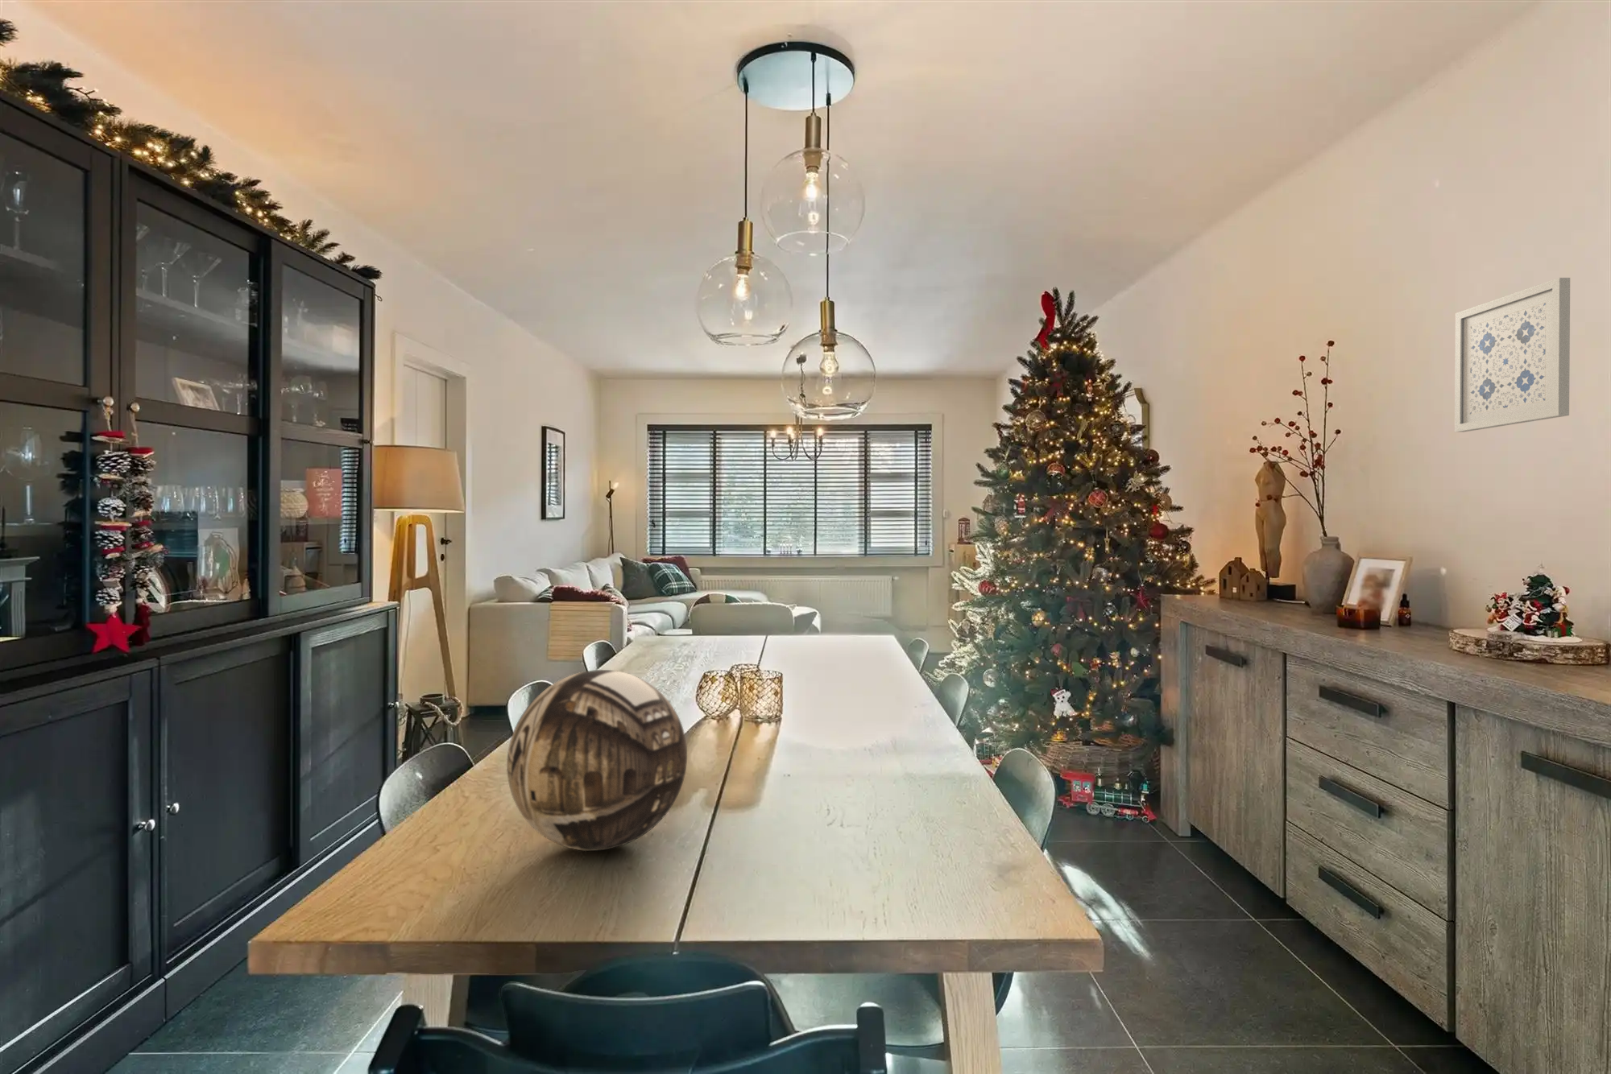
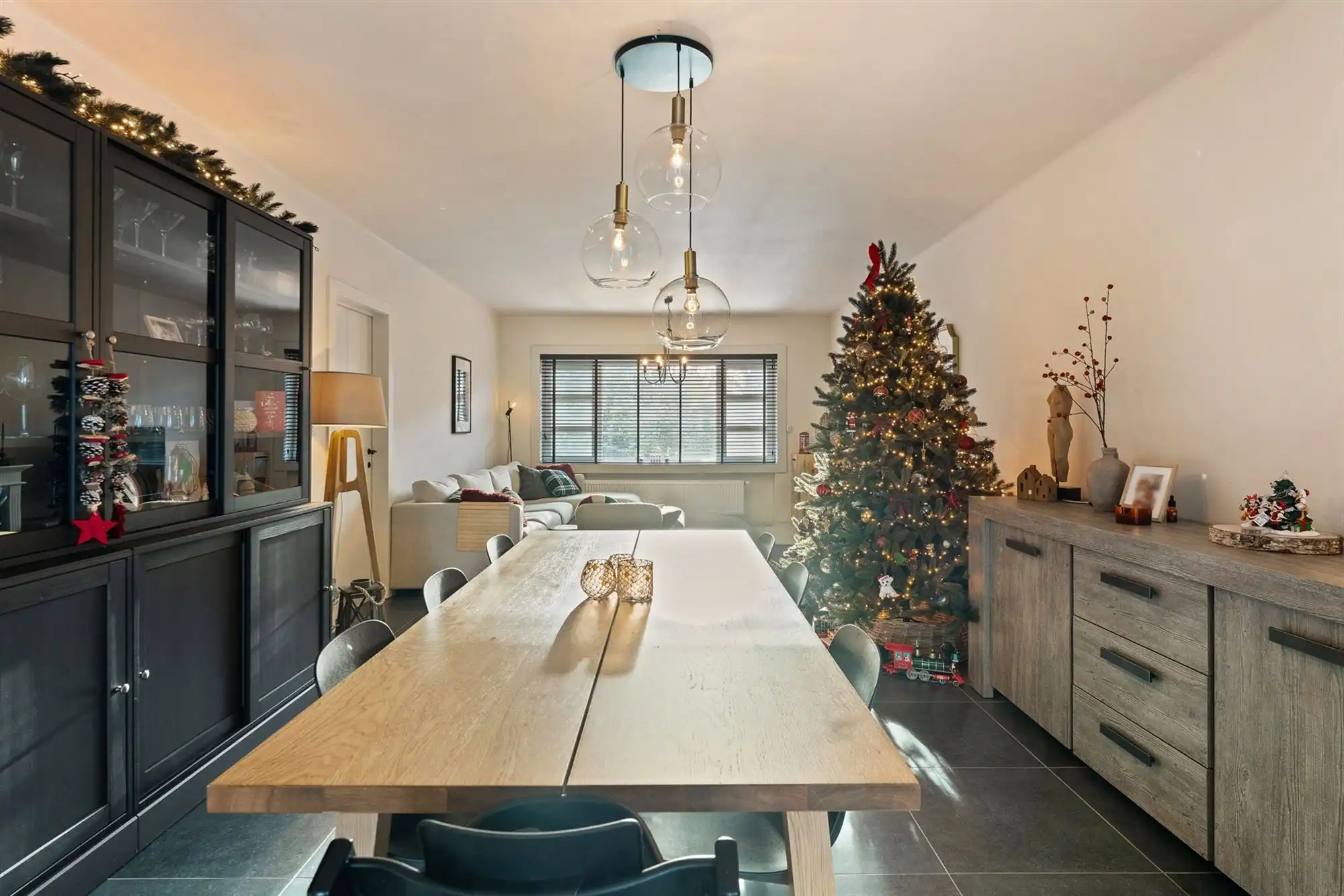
- wall art [1454,277,1570,433]
- decorative bowl [506,669,688,852]
